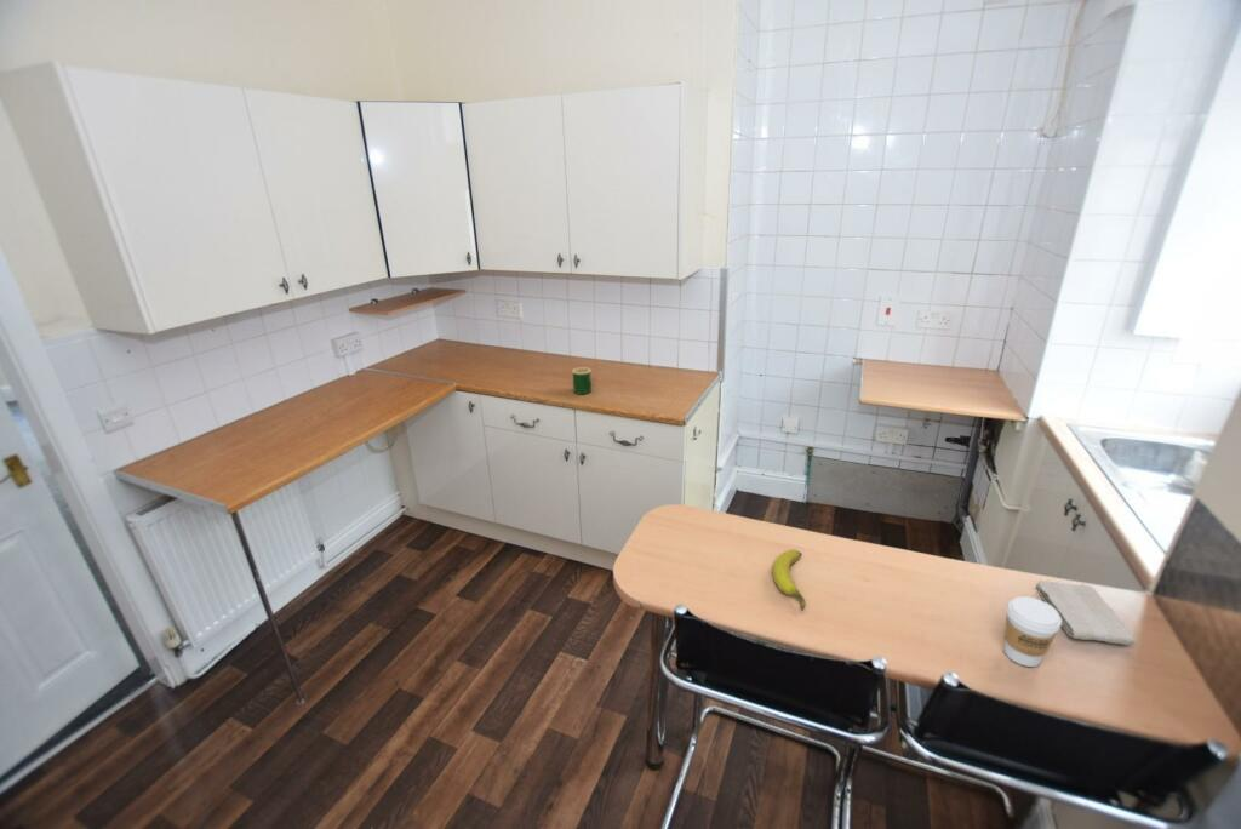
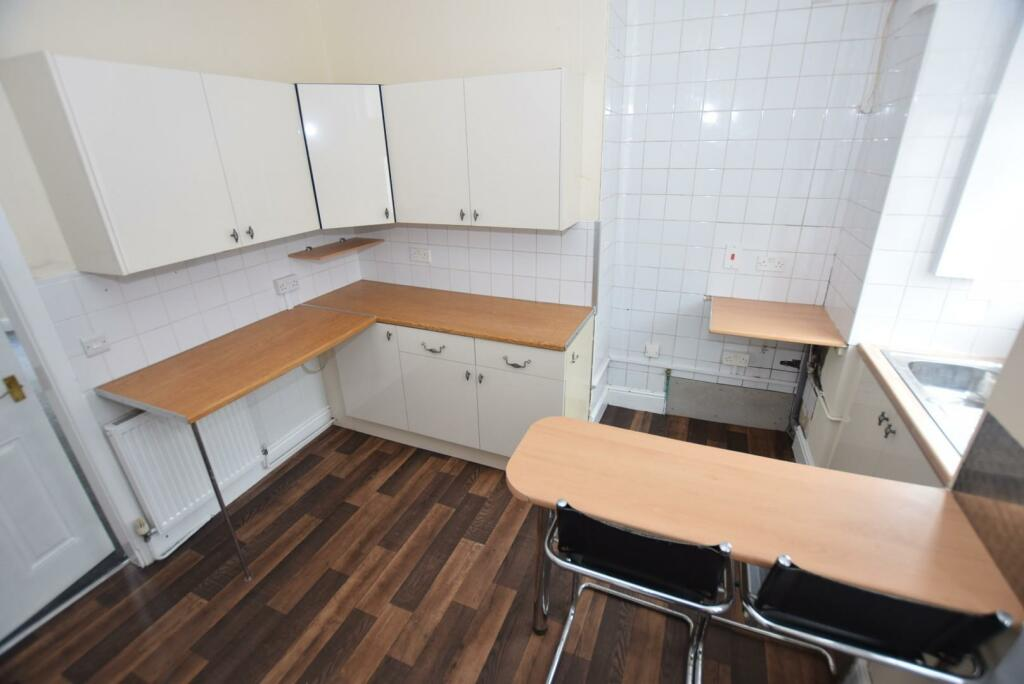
- banana [772,548,807,611]
- coffee cup [1003,595,1062,668]
- washcloth [1035,579,1136,646]
- mug [571,366,593,395]
